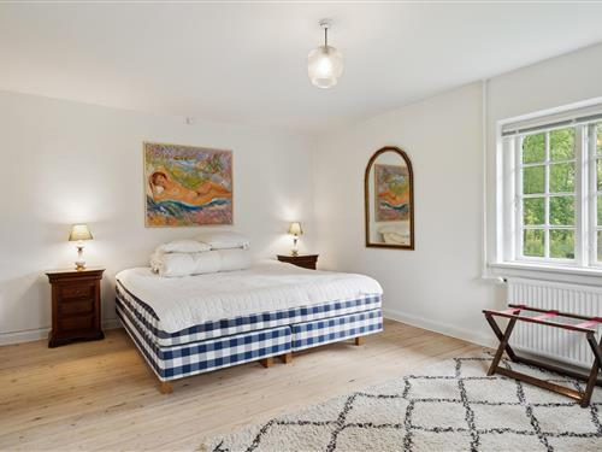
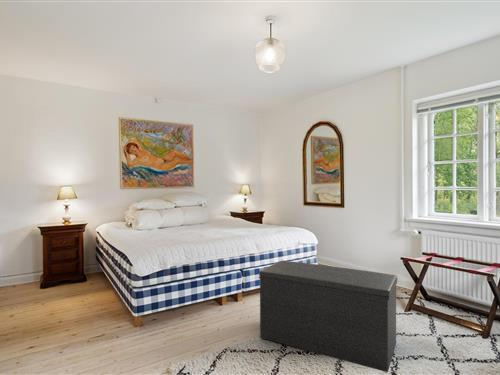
+ bench [258,260,398,373]
